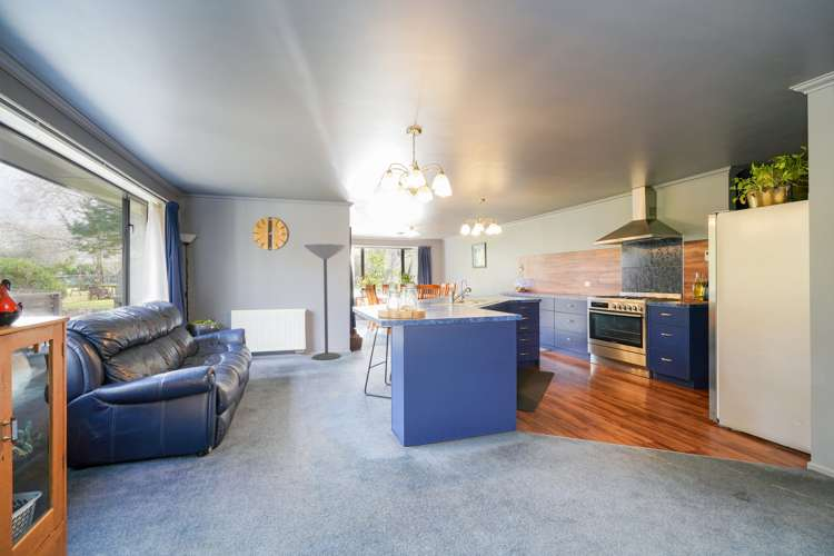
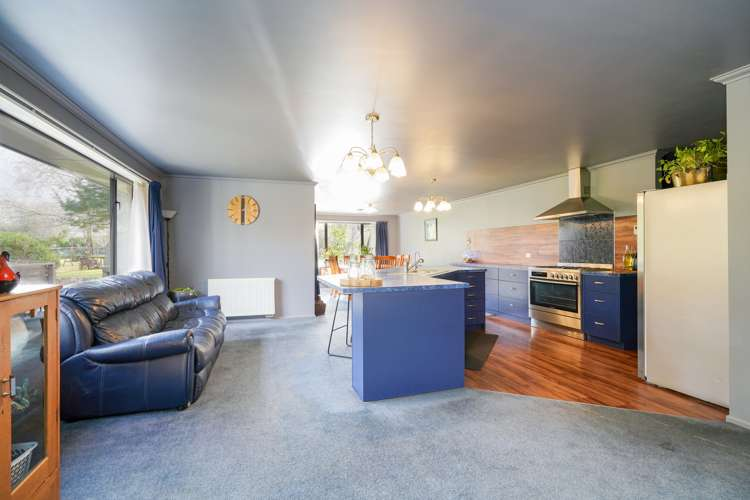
- floor lamp [304,242,346,361]
